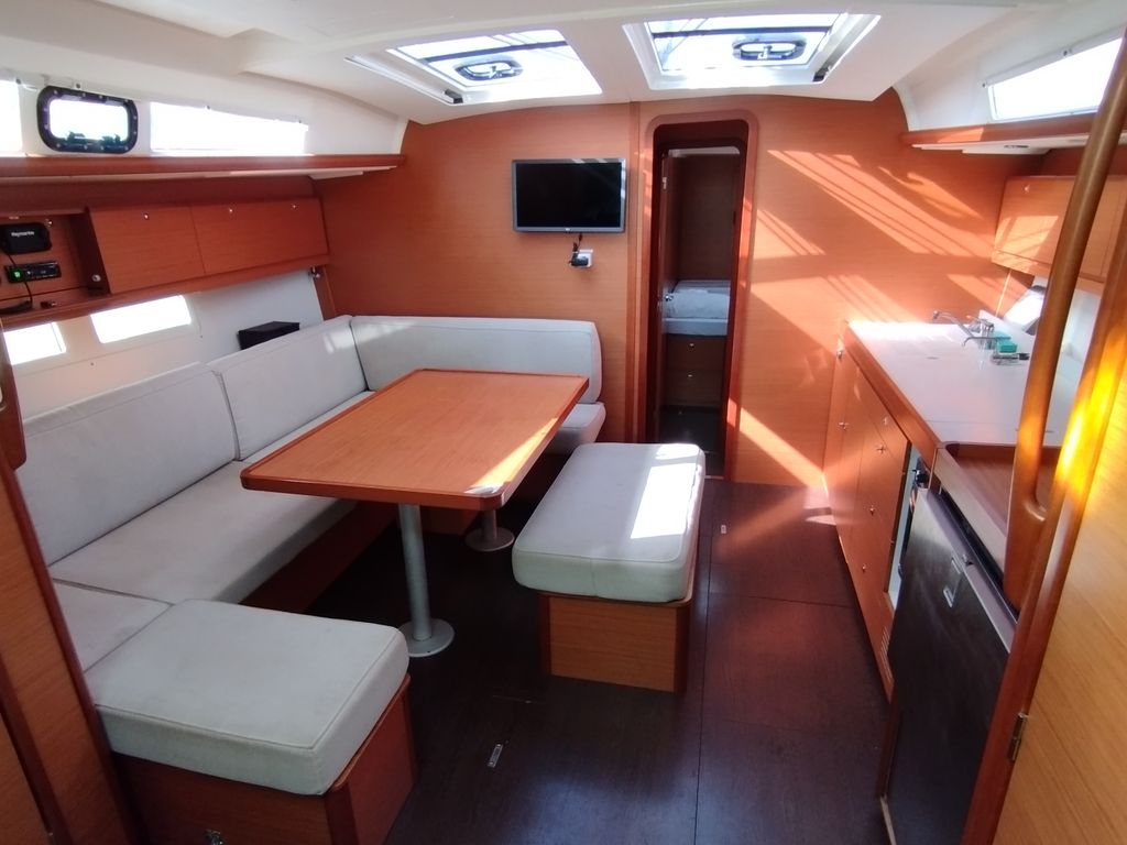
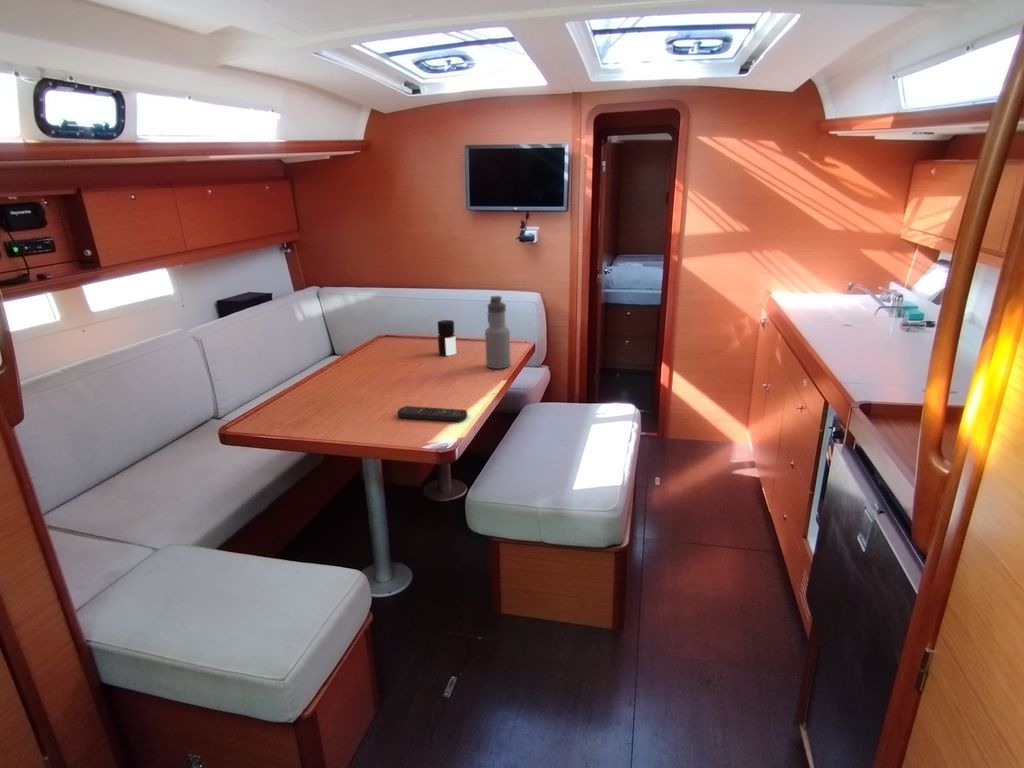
+ remote control [396,405,468,423]
+ bottle [437,319,457,357]
+ water bottle [484,295,512,370]
